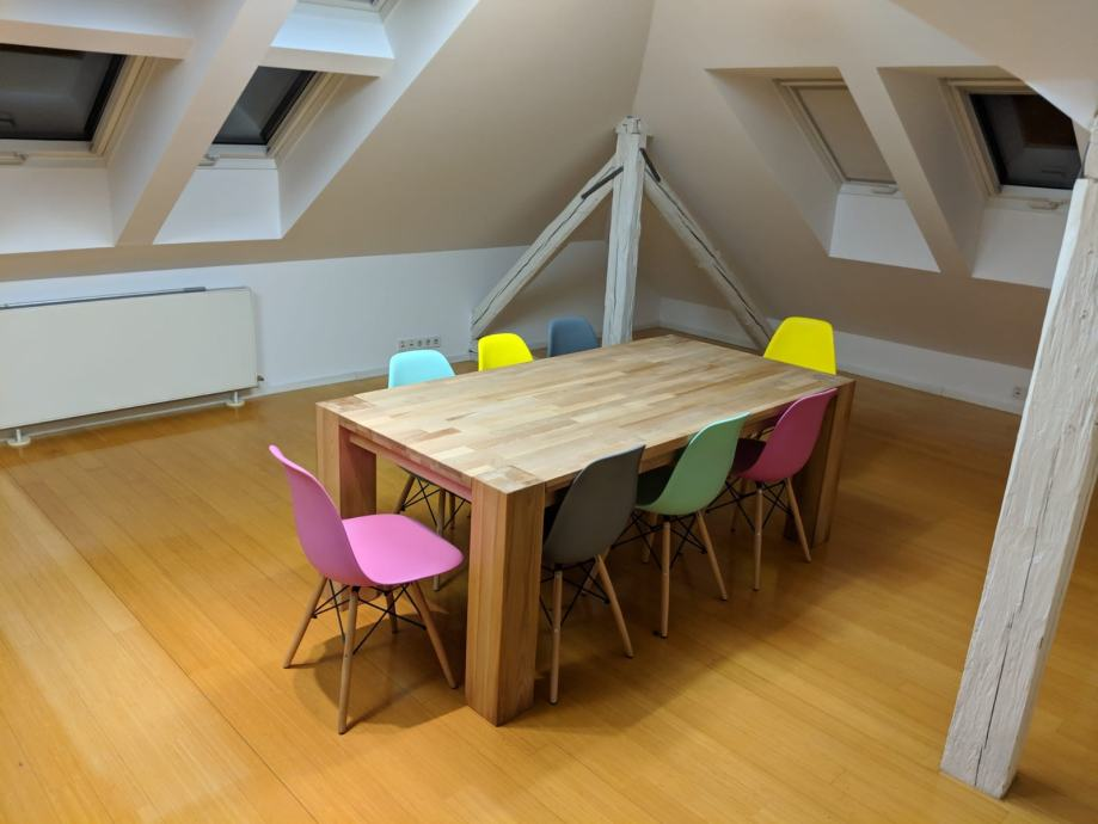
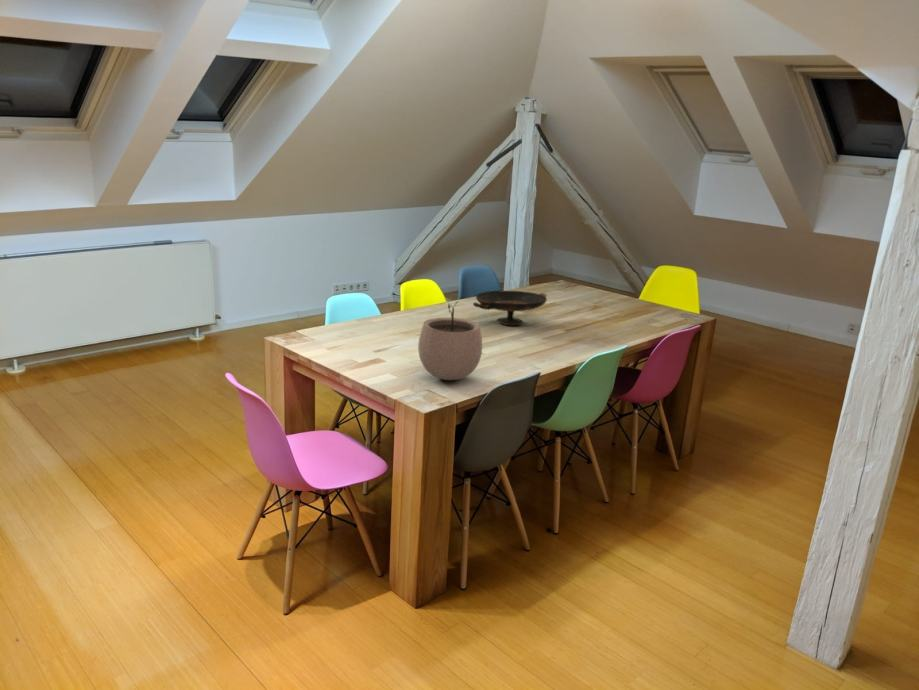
+ decorative bowl [472,290,548,326]
+ plant pot [417,302,483,381]
